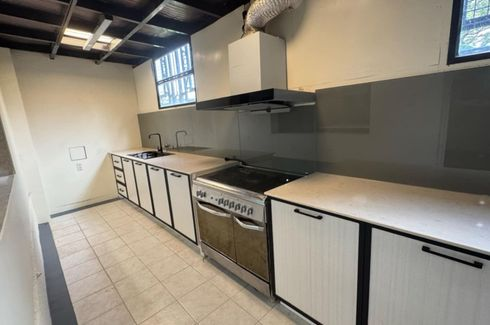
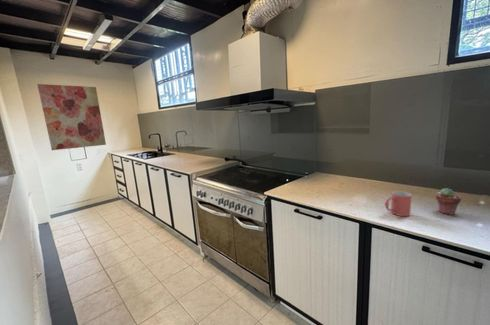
+ mug [384,190,412,217]
+ wall art [36,83,107,151]
+ potted succulent [435,187,462,216]
